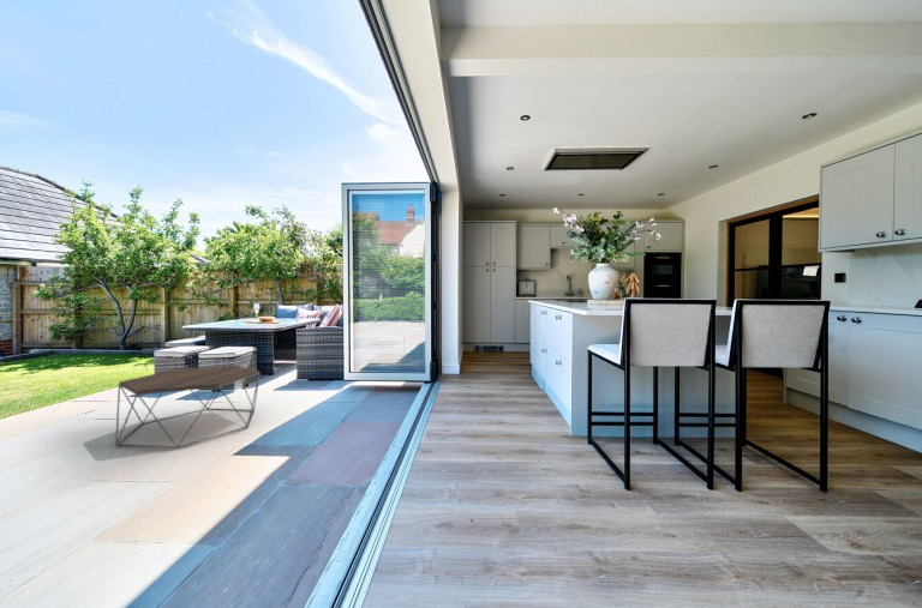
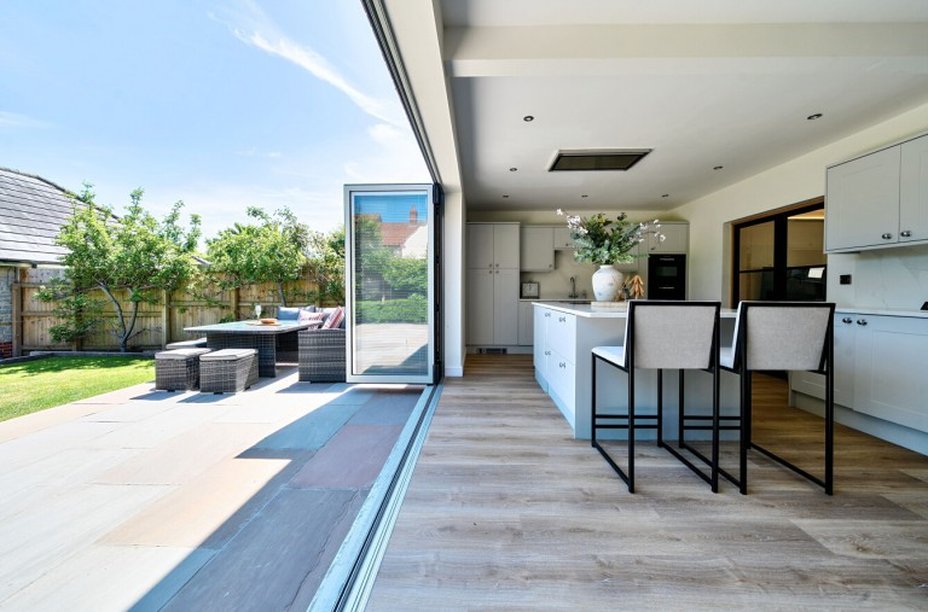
- coffee table [114,365,262,449]
